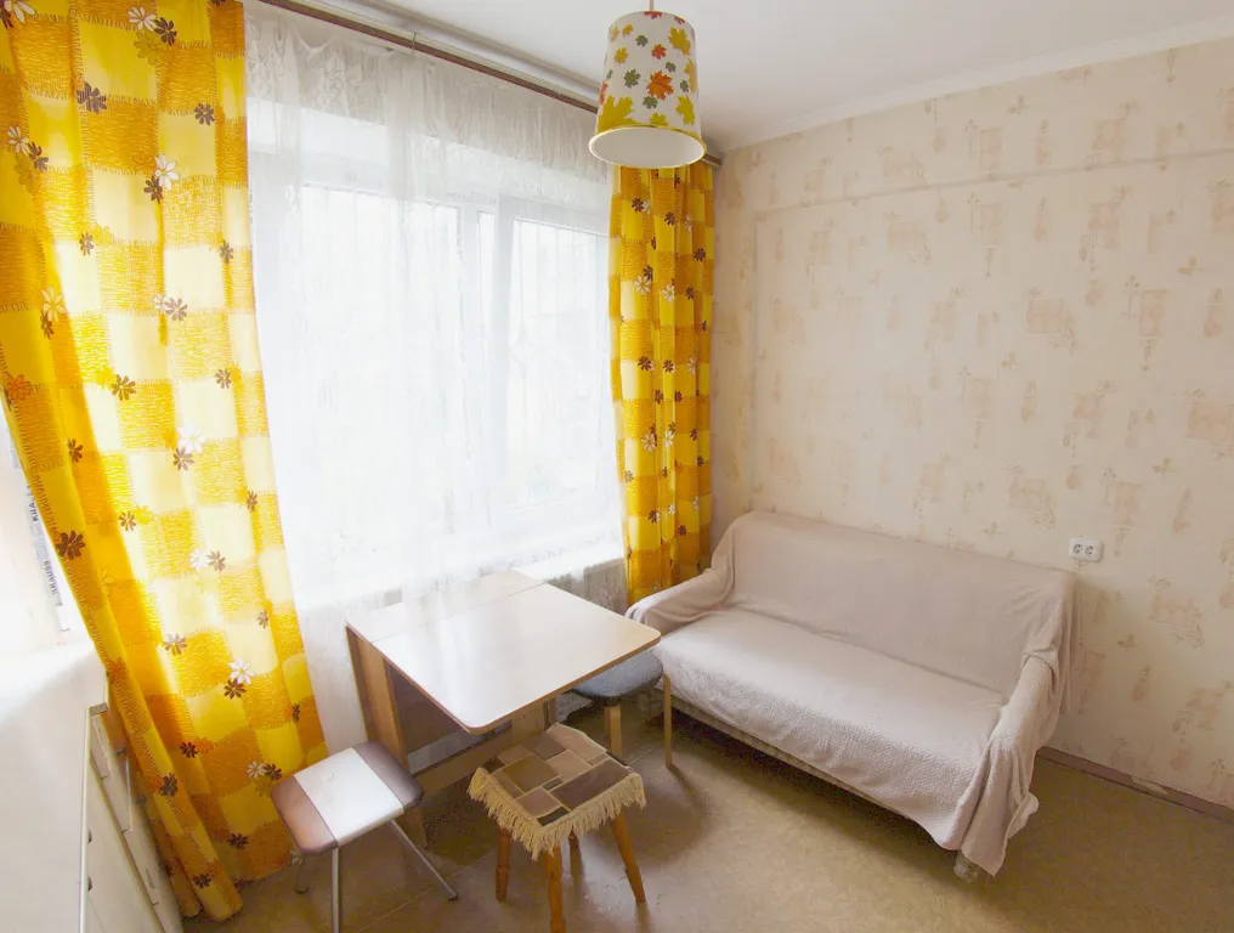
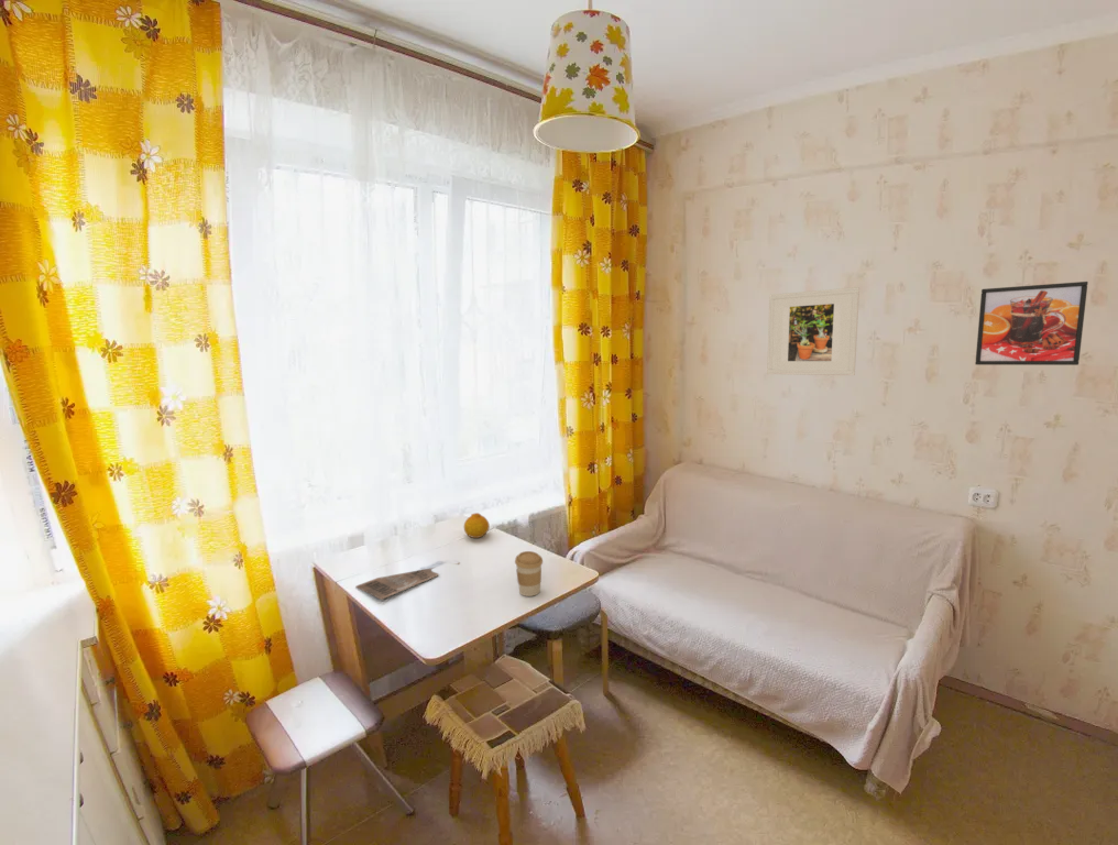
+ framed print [974,281,1089,366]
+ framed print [766,286,861,376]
+ fruit [463,512,491,539]
+ coffee cup [514,550,544,597]
+ home sign [354,562,460,601]
